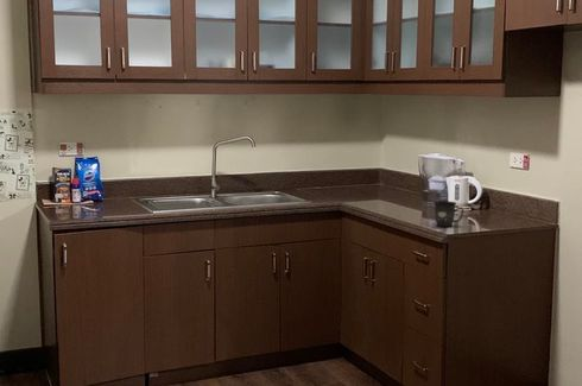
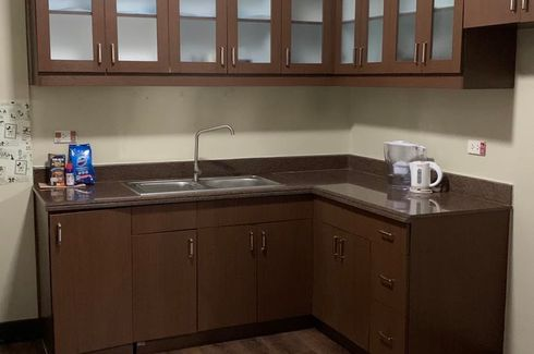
- mug [432,200,464,228]
